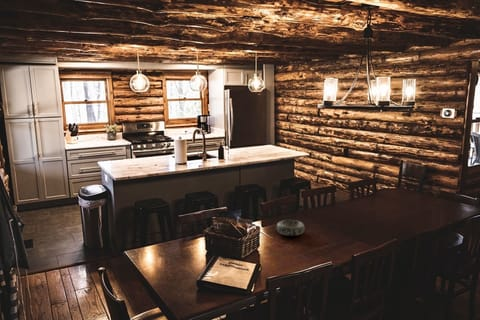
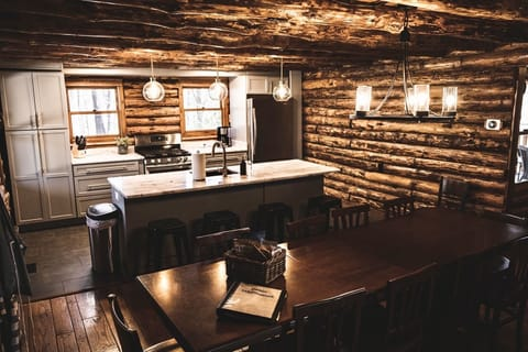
- decorative bowl [275,219,306,237]
